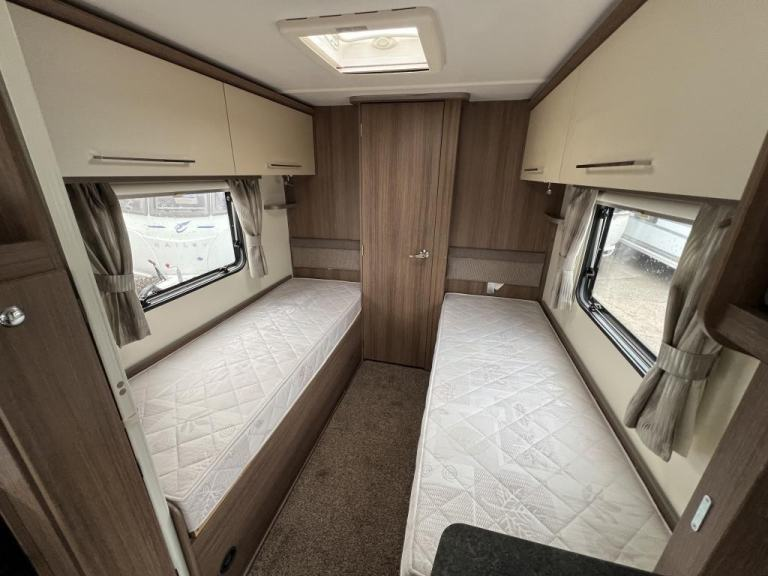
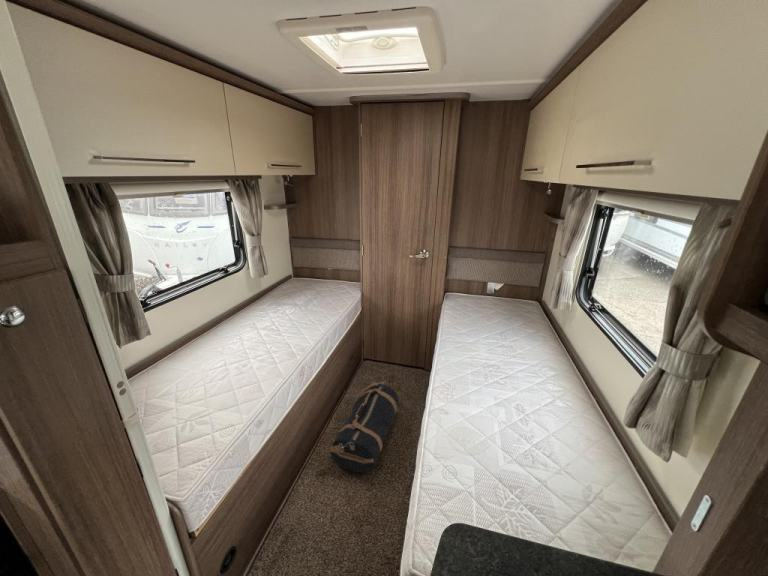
+ duffel bag [329,381,400,475]
